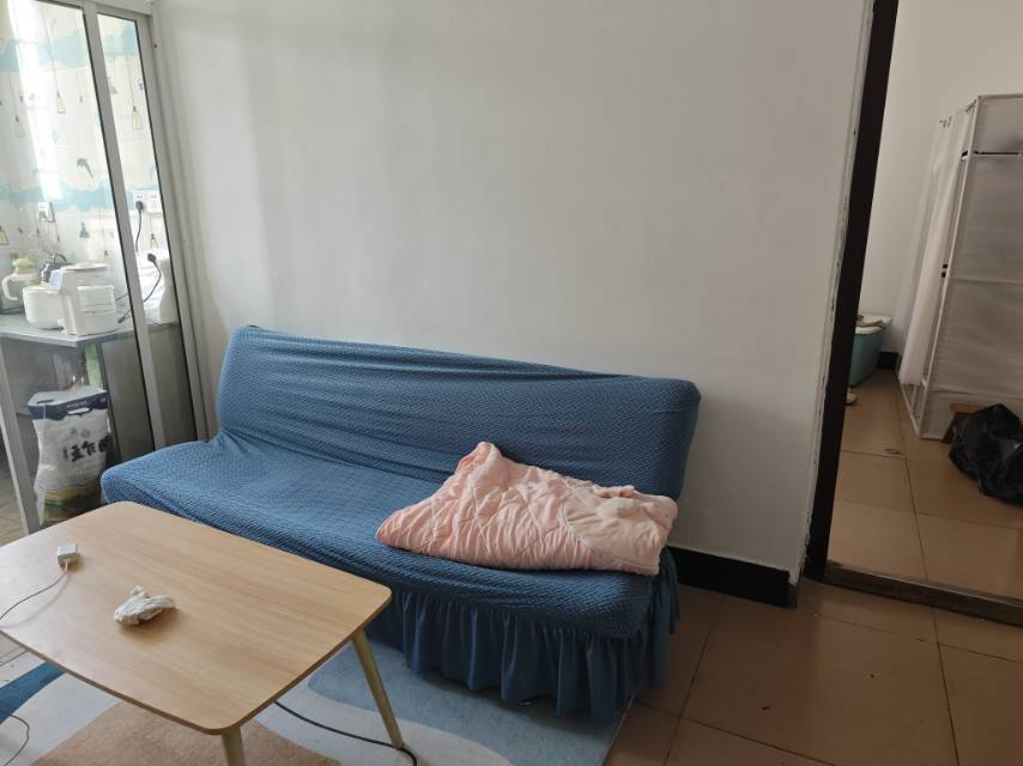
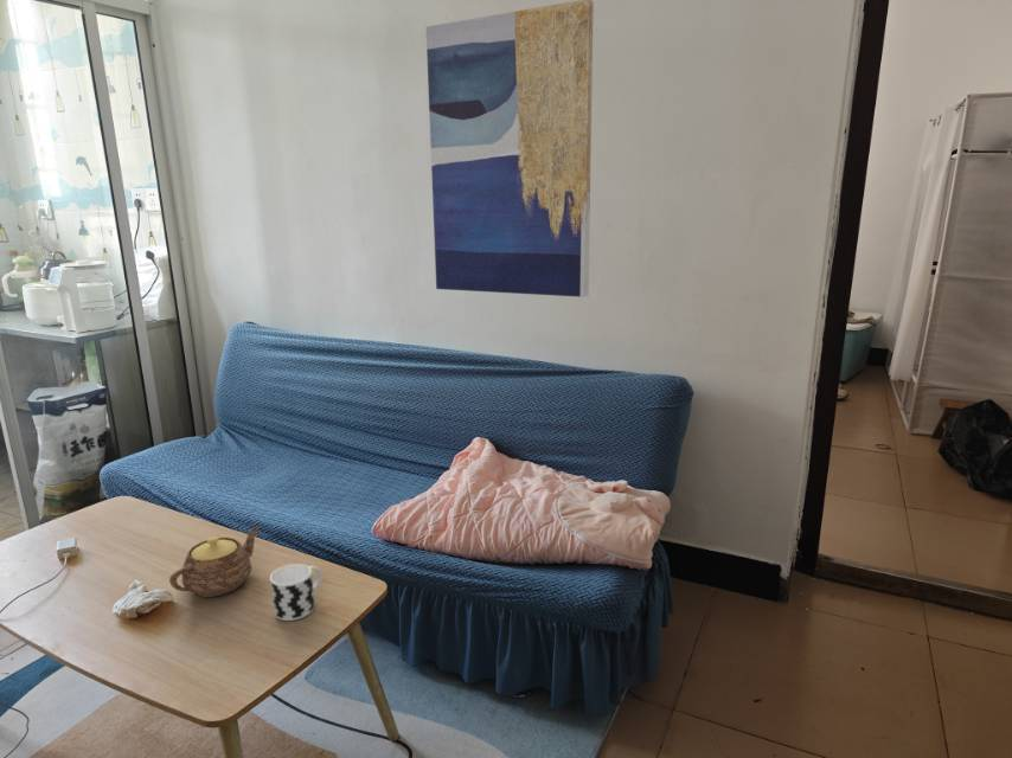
+ teapot [168,525,261,598]
+ wall art [425,0,595,298]
+ cup [269,563,322,622]
